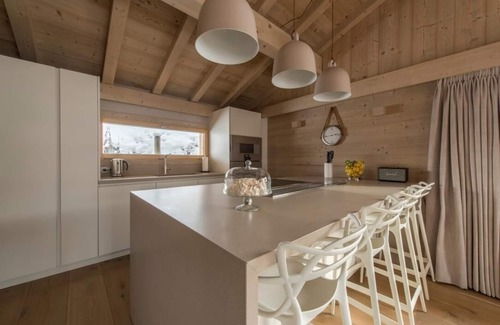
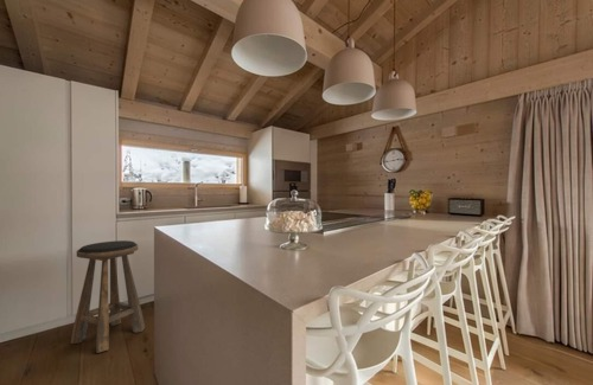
+ stool [70,239,146,354]
